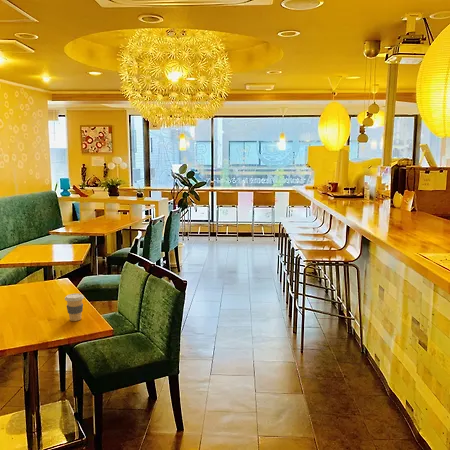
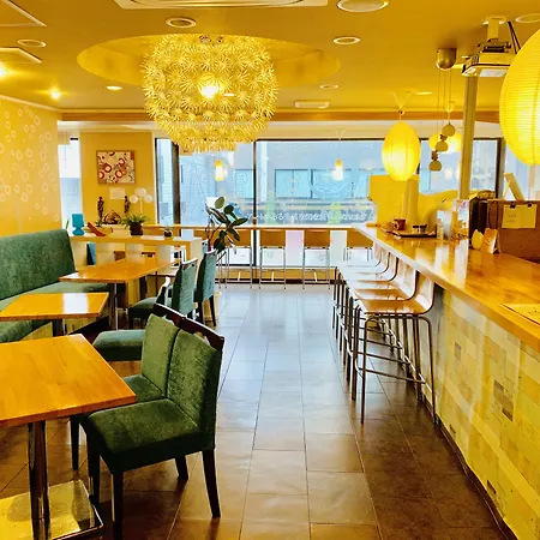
- coffee cup [64,293,85,322]
